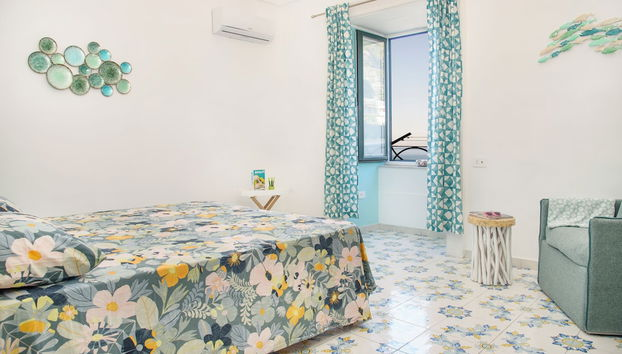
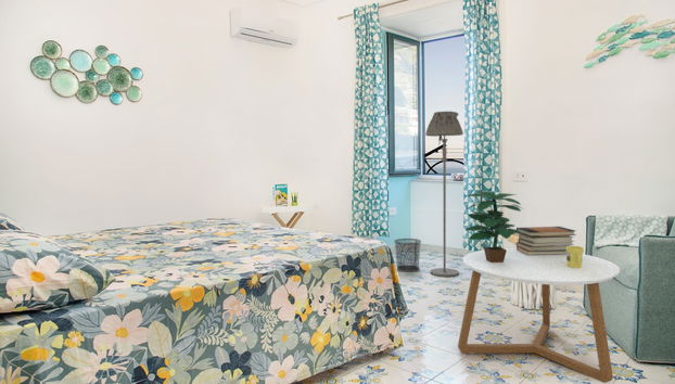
+ floor lamp [424,111,464,278]
+ potted plant [464,190,525,263]
+ book stack [515,226,577,255]
+ mug [566,245,585,268]
+ coffee table [457,247,621,384]
+ waste bin [393,238,422,272]
